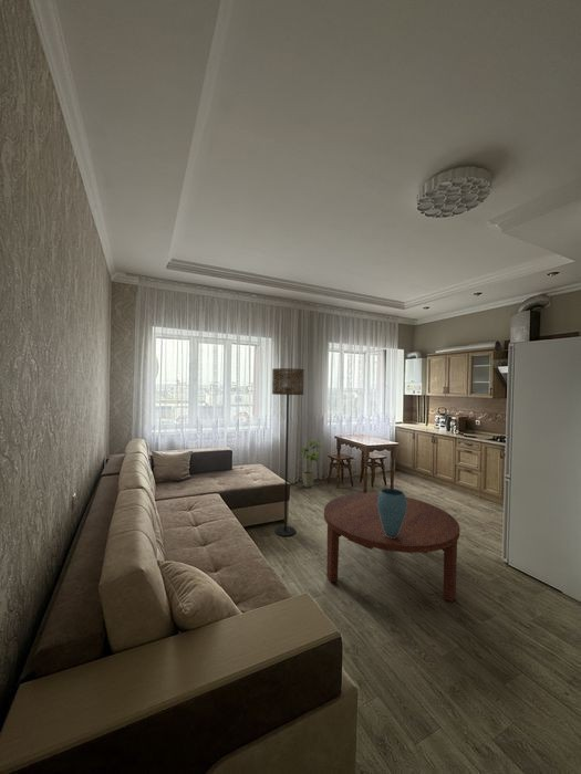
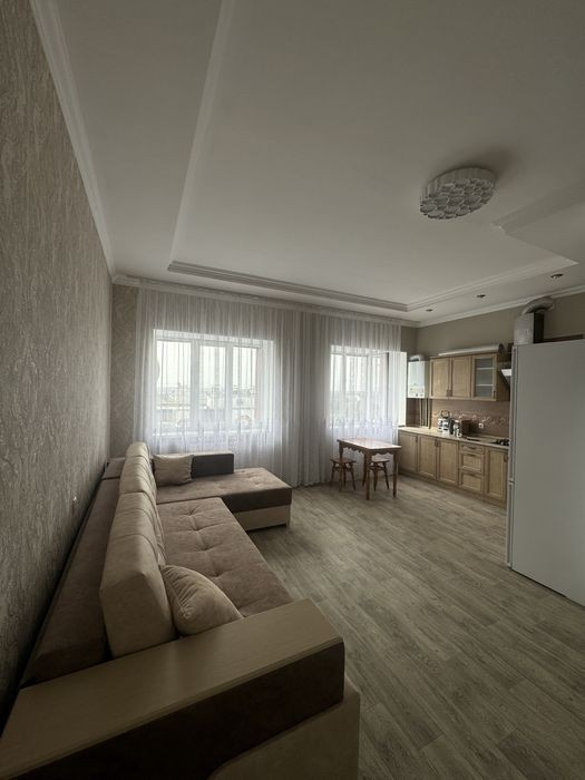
- vase [377,488,407,538]
- house plant [298,439,324,489]
- coffee table [323,492,460,604]
- floor lamp [271,367,305,537]
